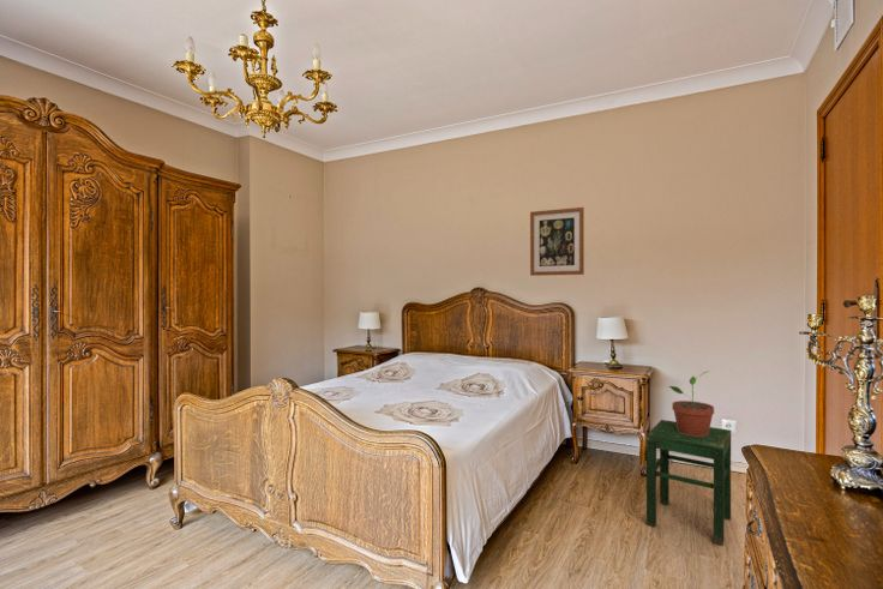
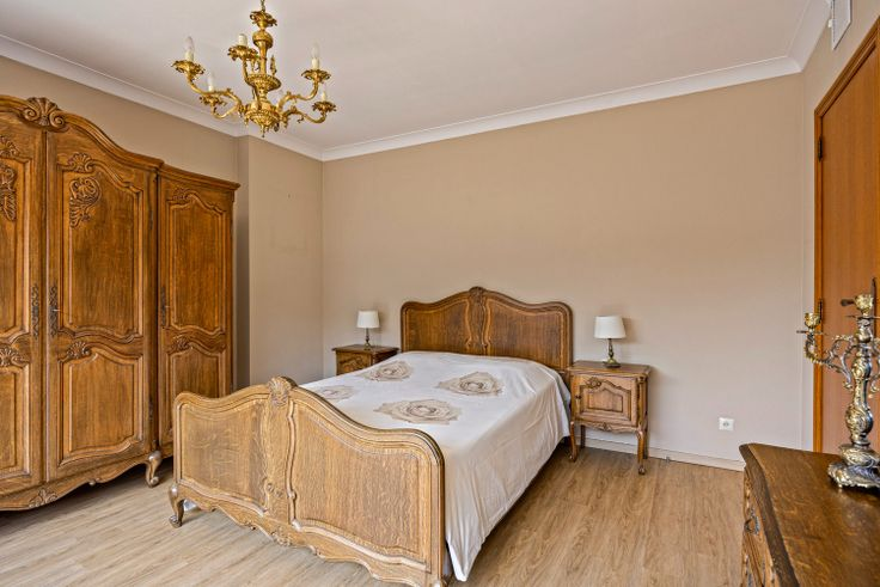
- wall art [529,206,585,277]
- stool [645,419,732,547]
- potted plant [668,369,715,437]
